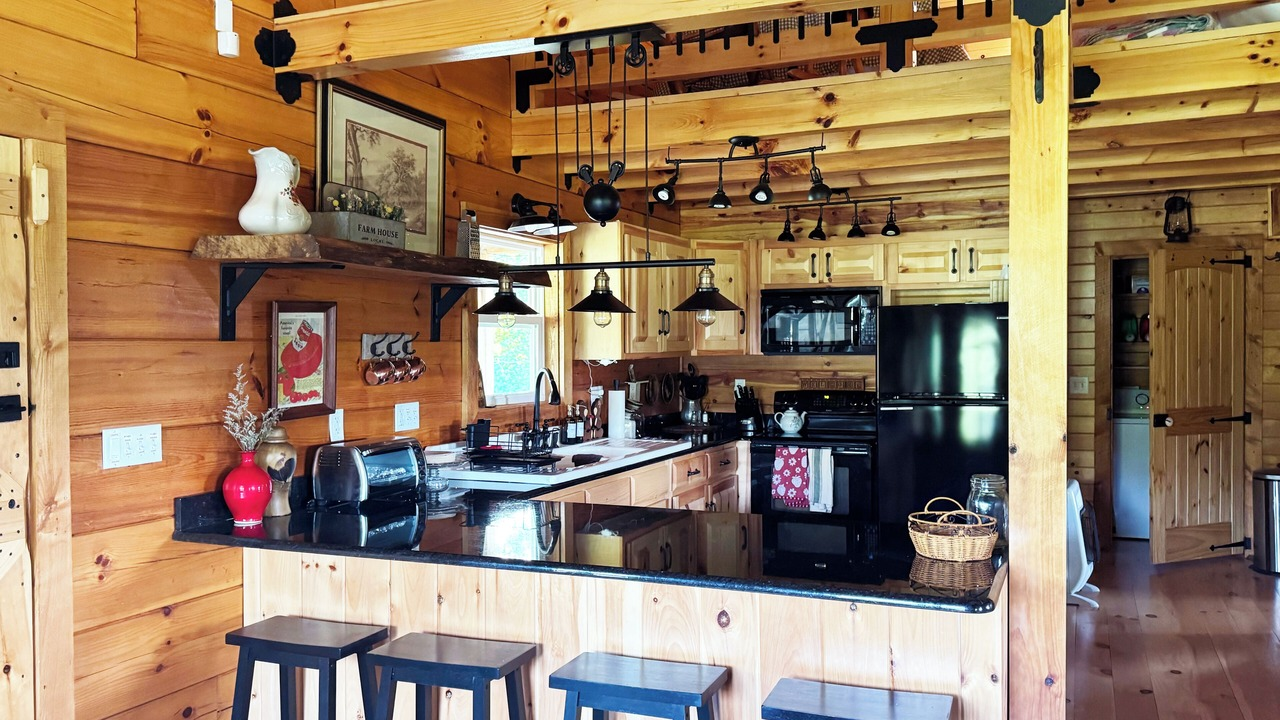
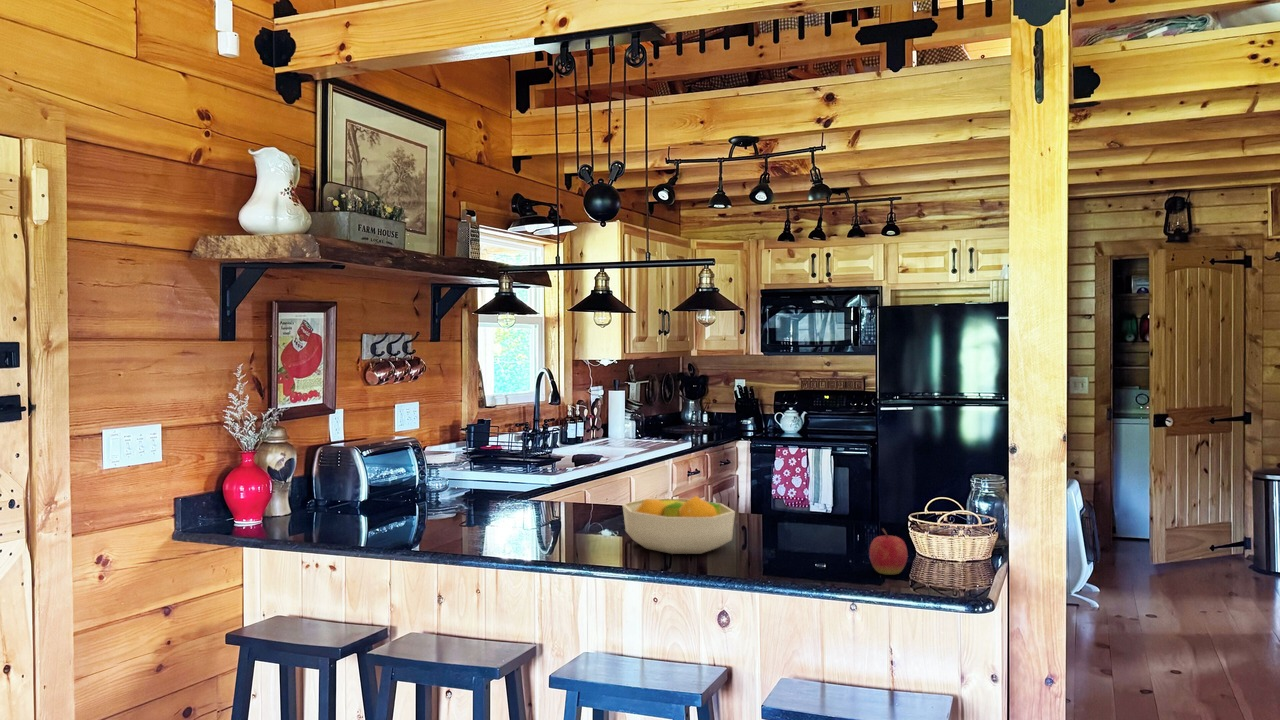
+ fruit bowl [621,495,736,555]
+ apple [868,527,908,576]
